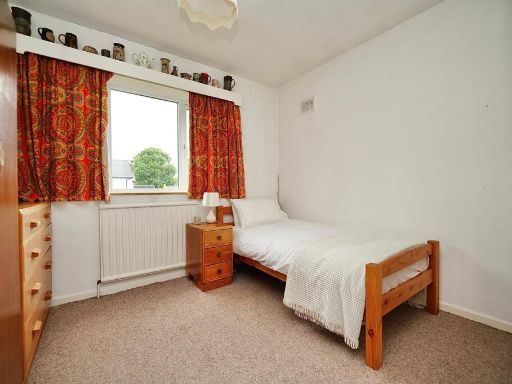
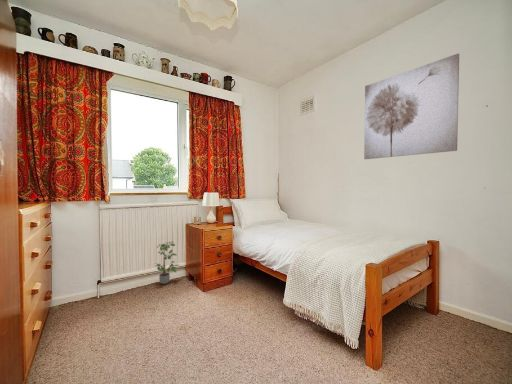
+ wall art [363,52,460,160]
+ potted plant [155,241,179,285]
